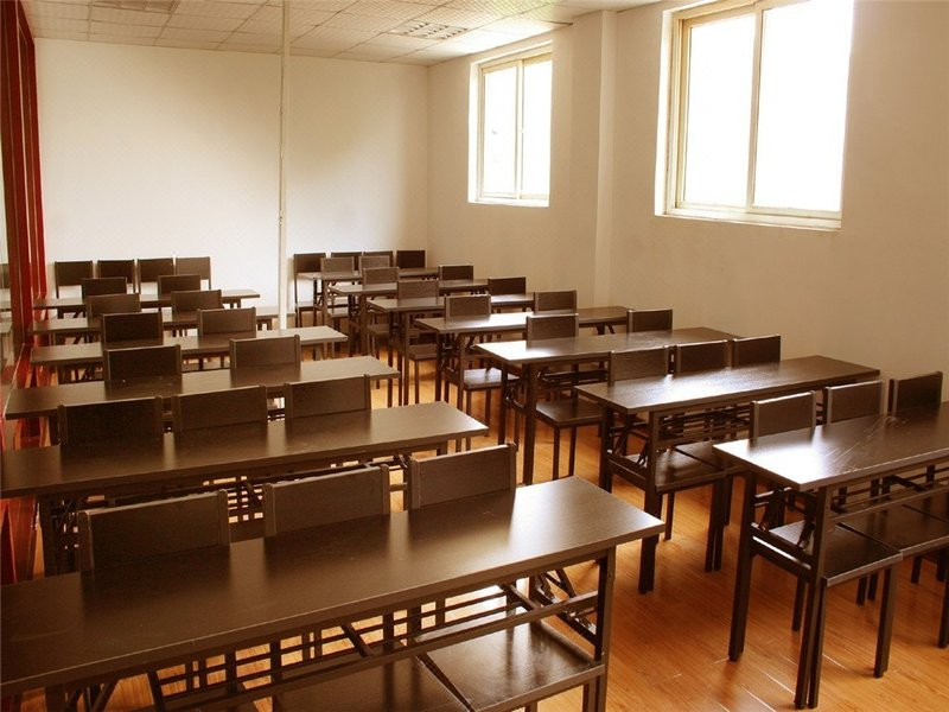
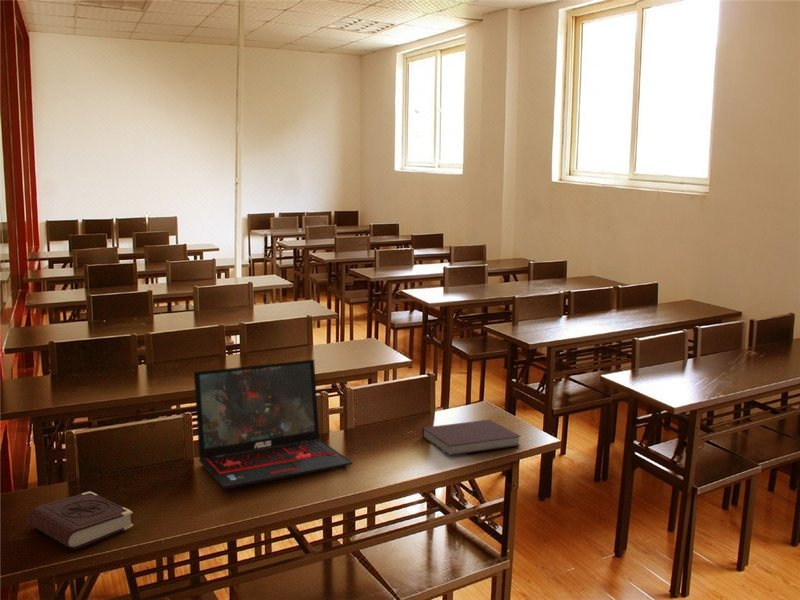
+ book [26,491,134,550]
+ notebook [421,419,522,457]
+ laptop [193,359,354,490]
